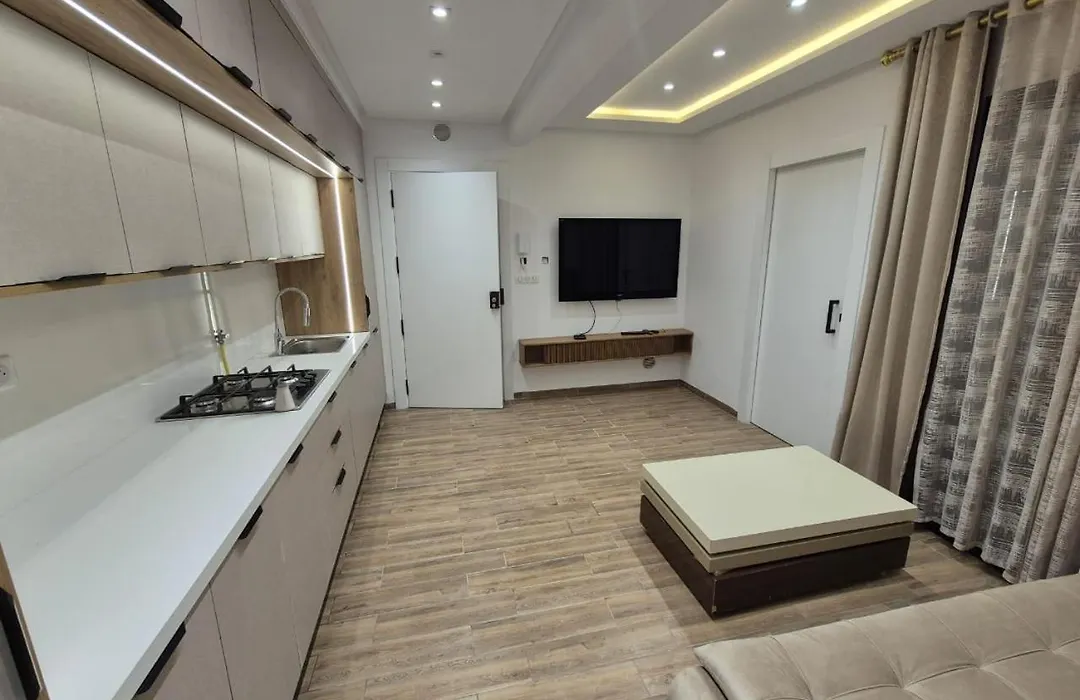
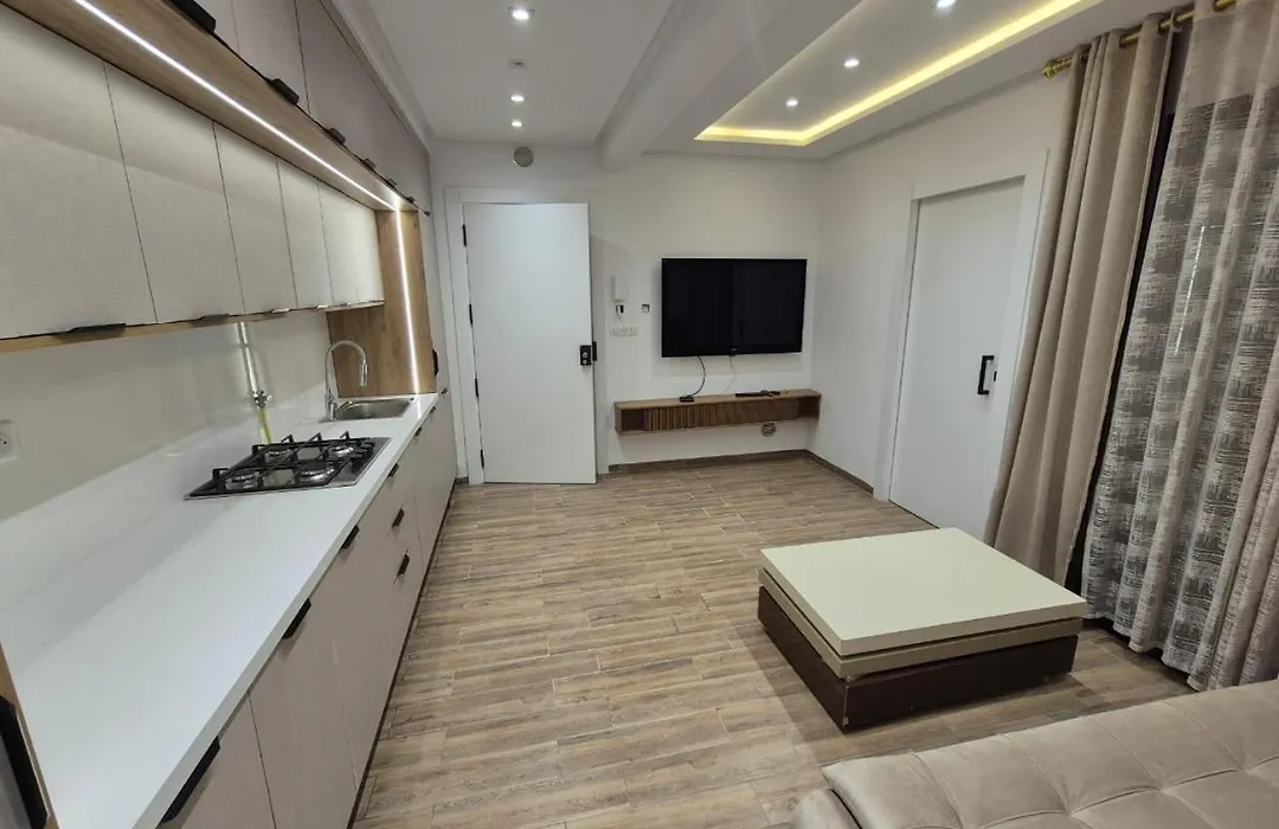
- saltshaker [274,383,296,412]
